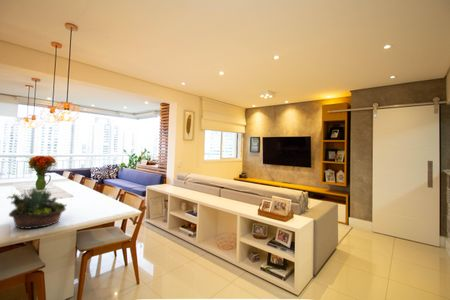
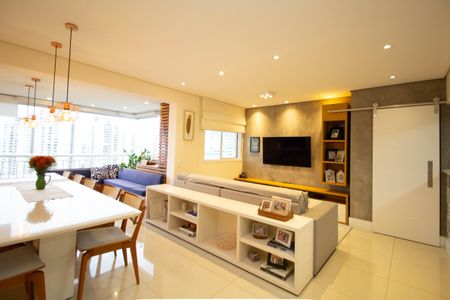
- succulent planter [6,185,68,230]
